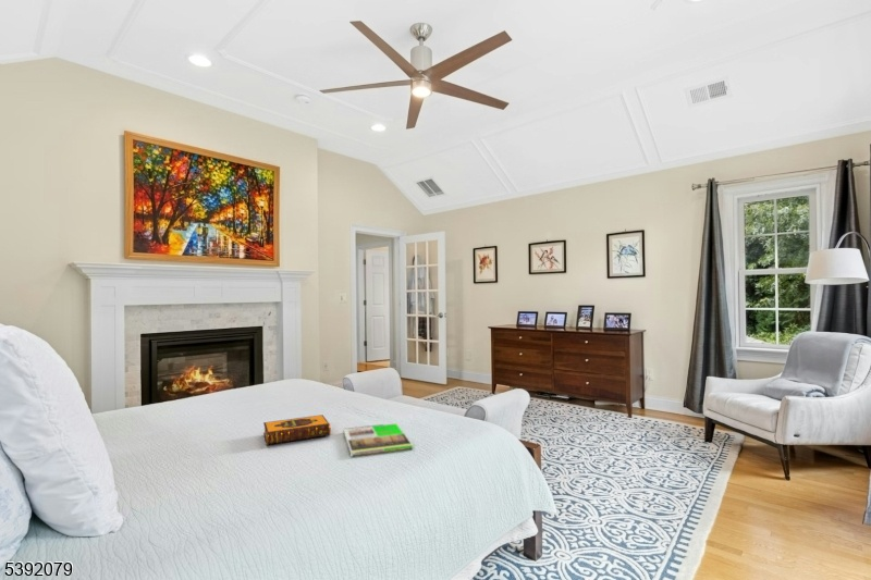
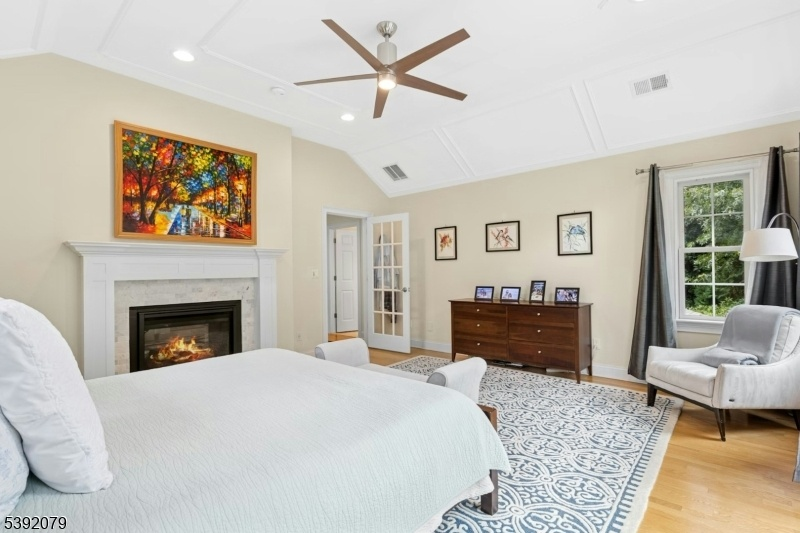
- hardback book [262,414,332,446]
- magazine [342,422,415,458]
